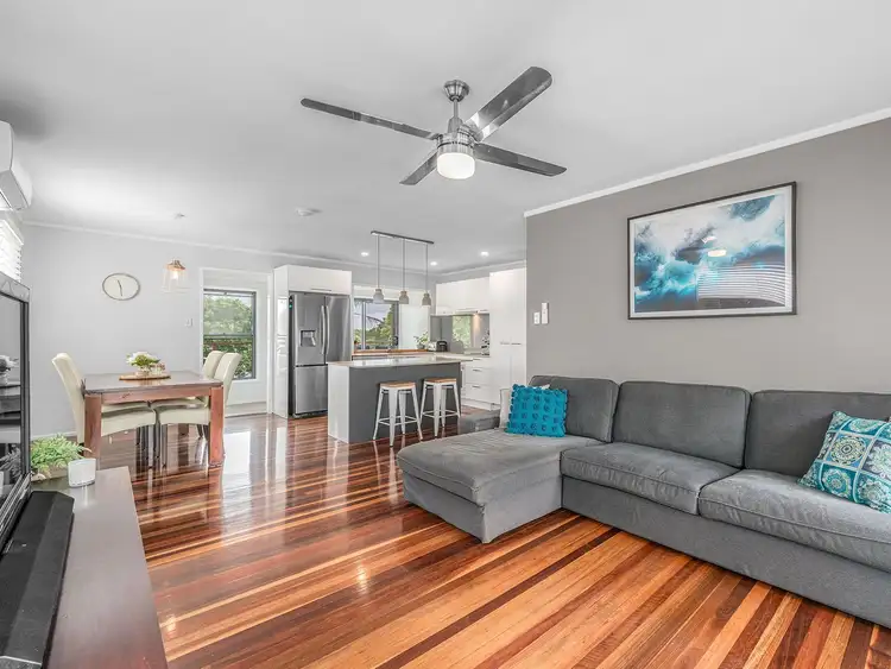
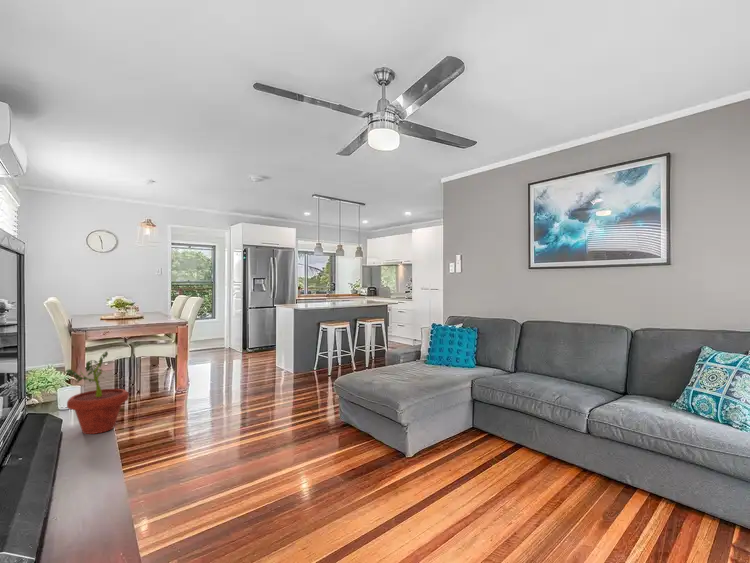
+ potted plant [64,348,130,435]
